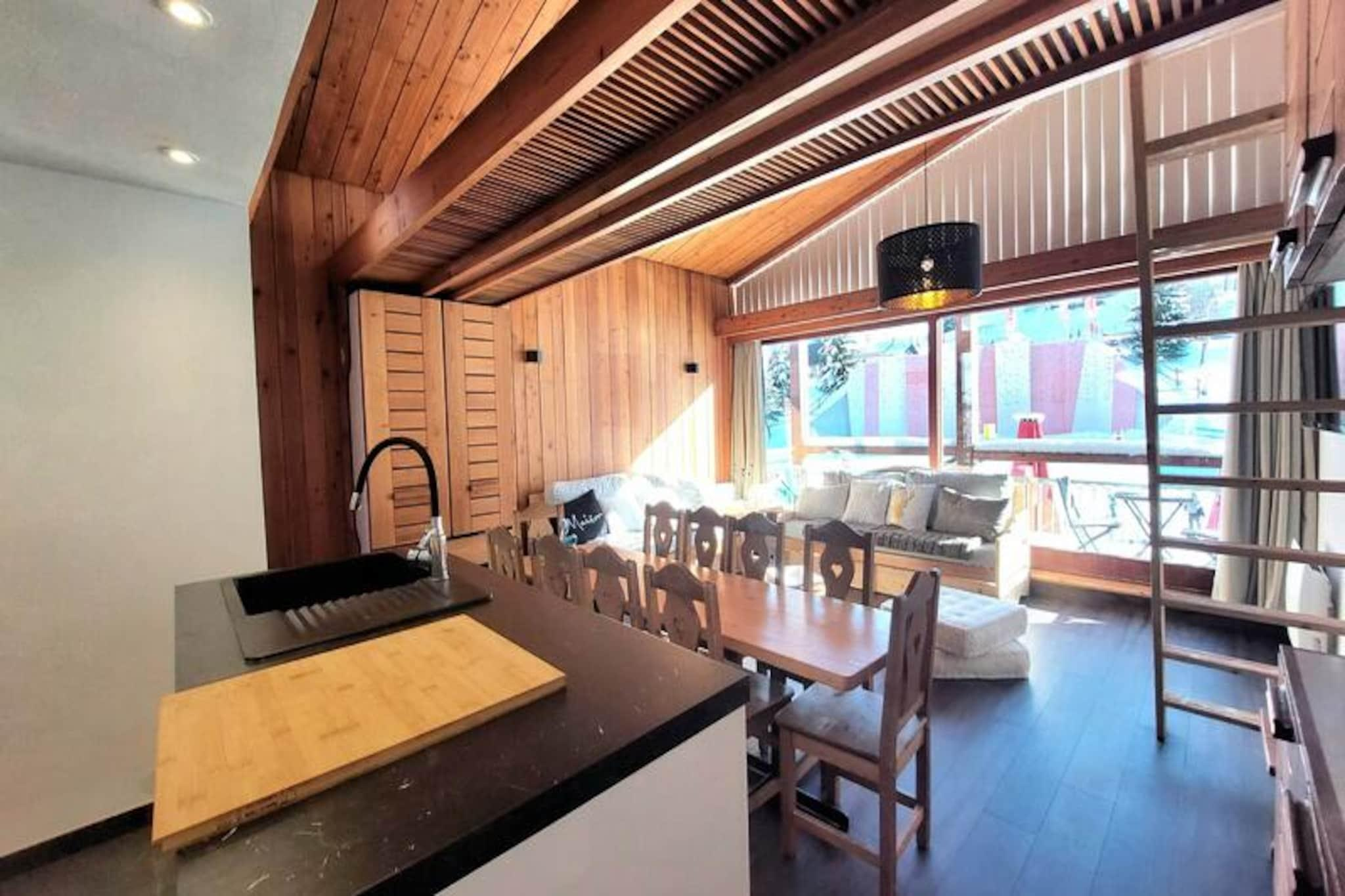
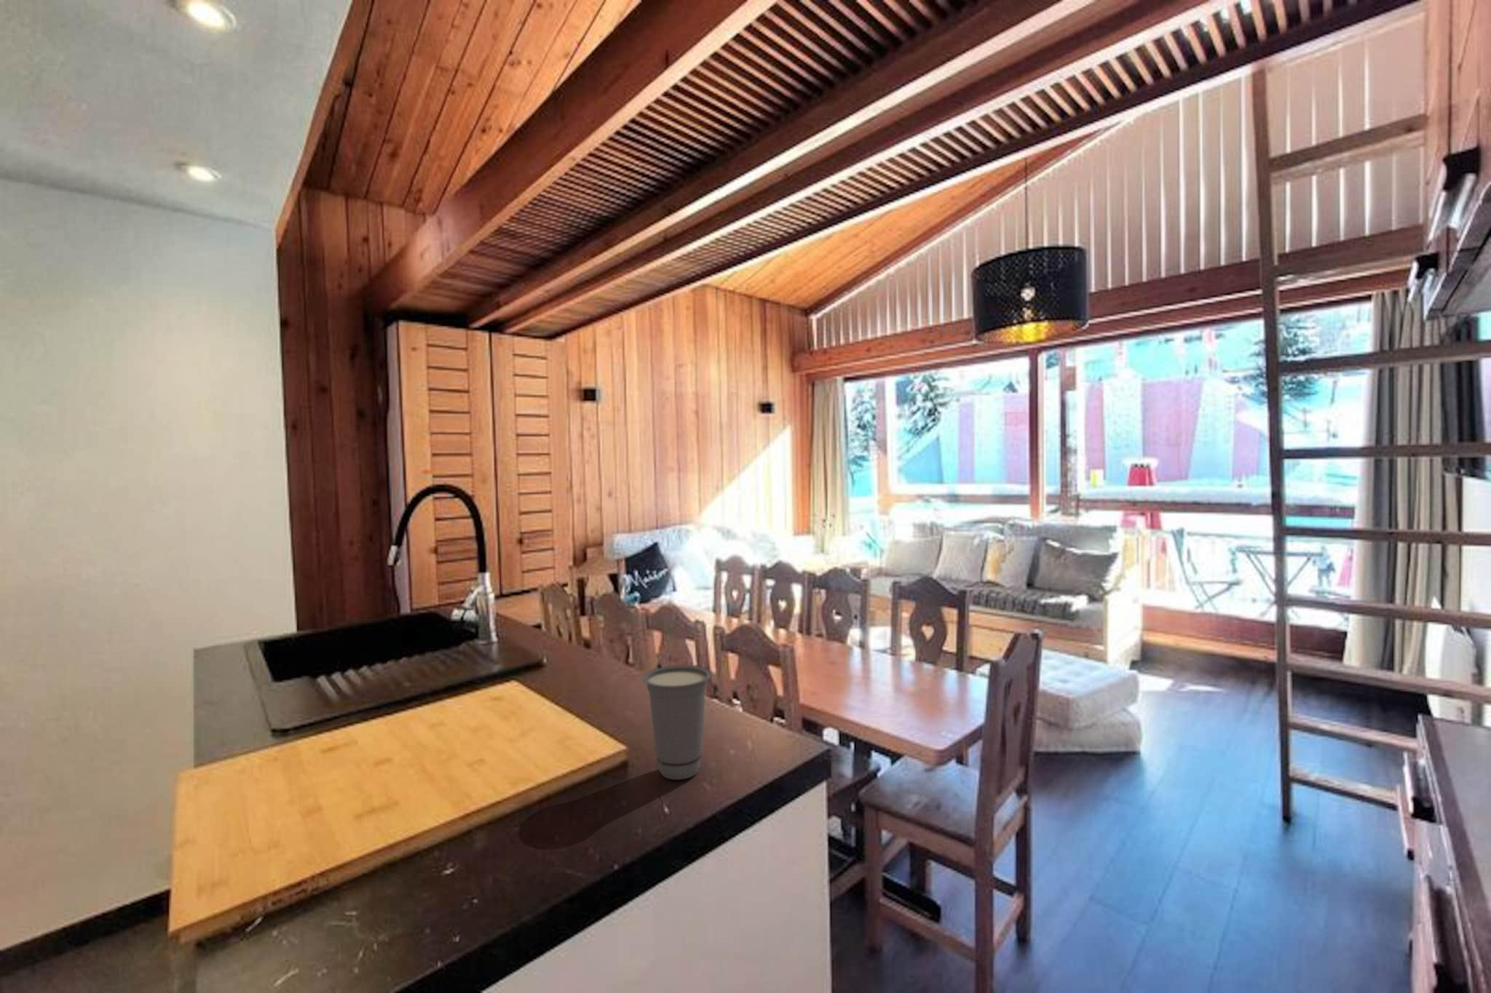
+ cup [642,664,713,780]
